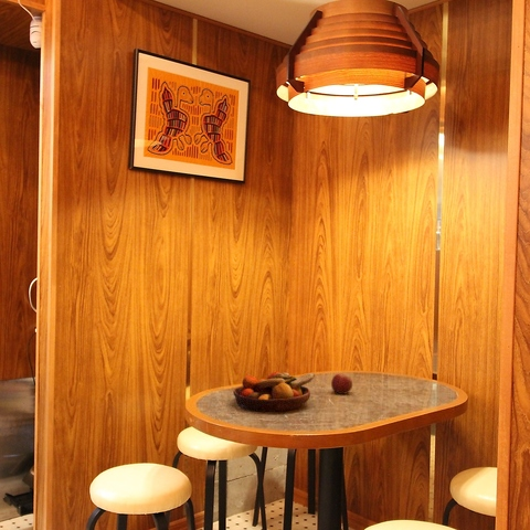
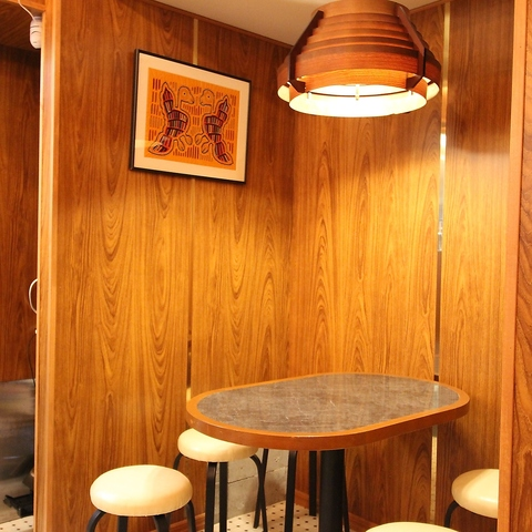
- fruit bowl [232,371,316,413]
- apple [330,372,353,395]
